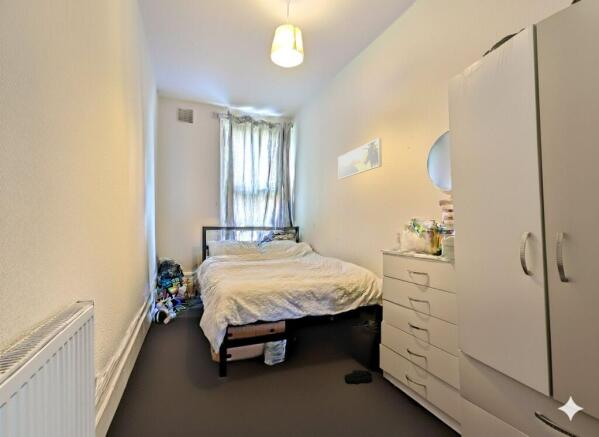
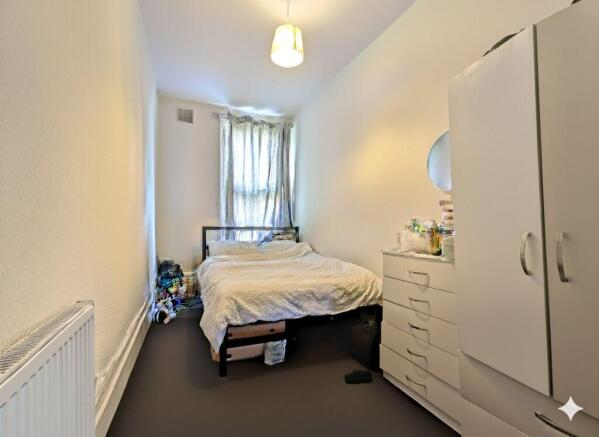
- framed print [337,137,383,180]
